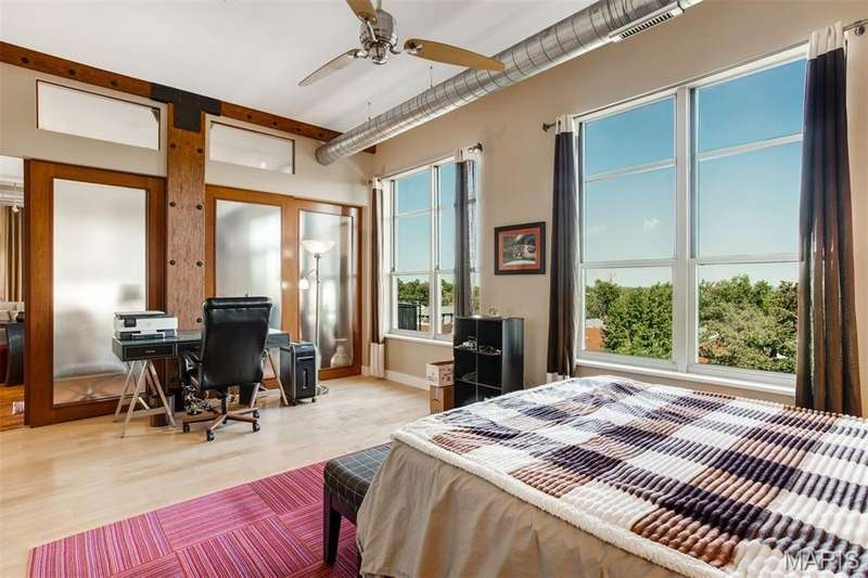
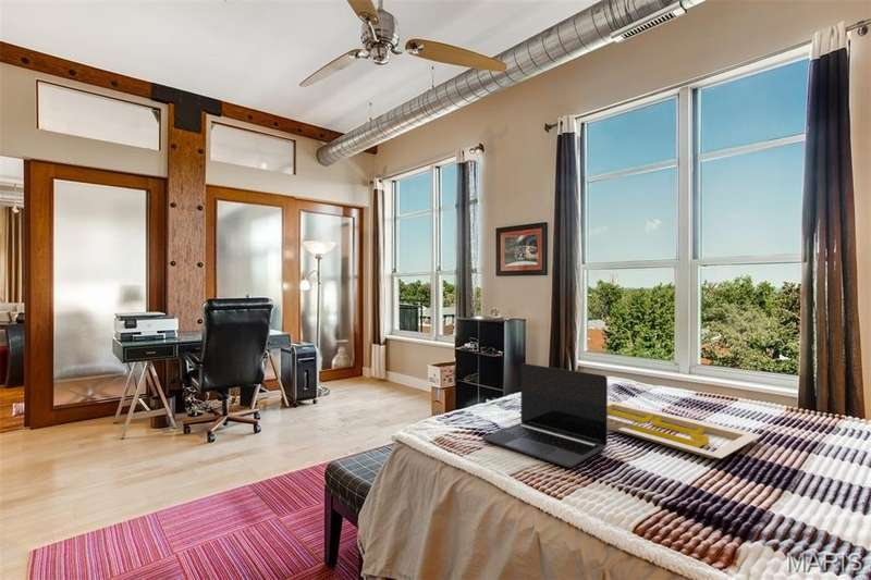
+ laptop [481,362,609,469]
+ serving tray [608,399,762,460]
